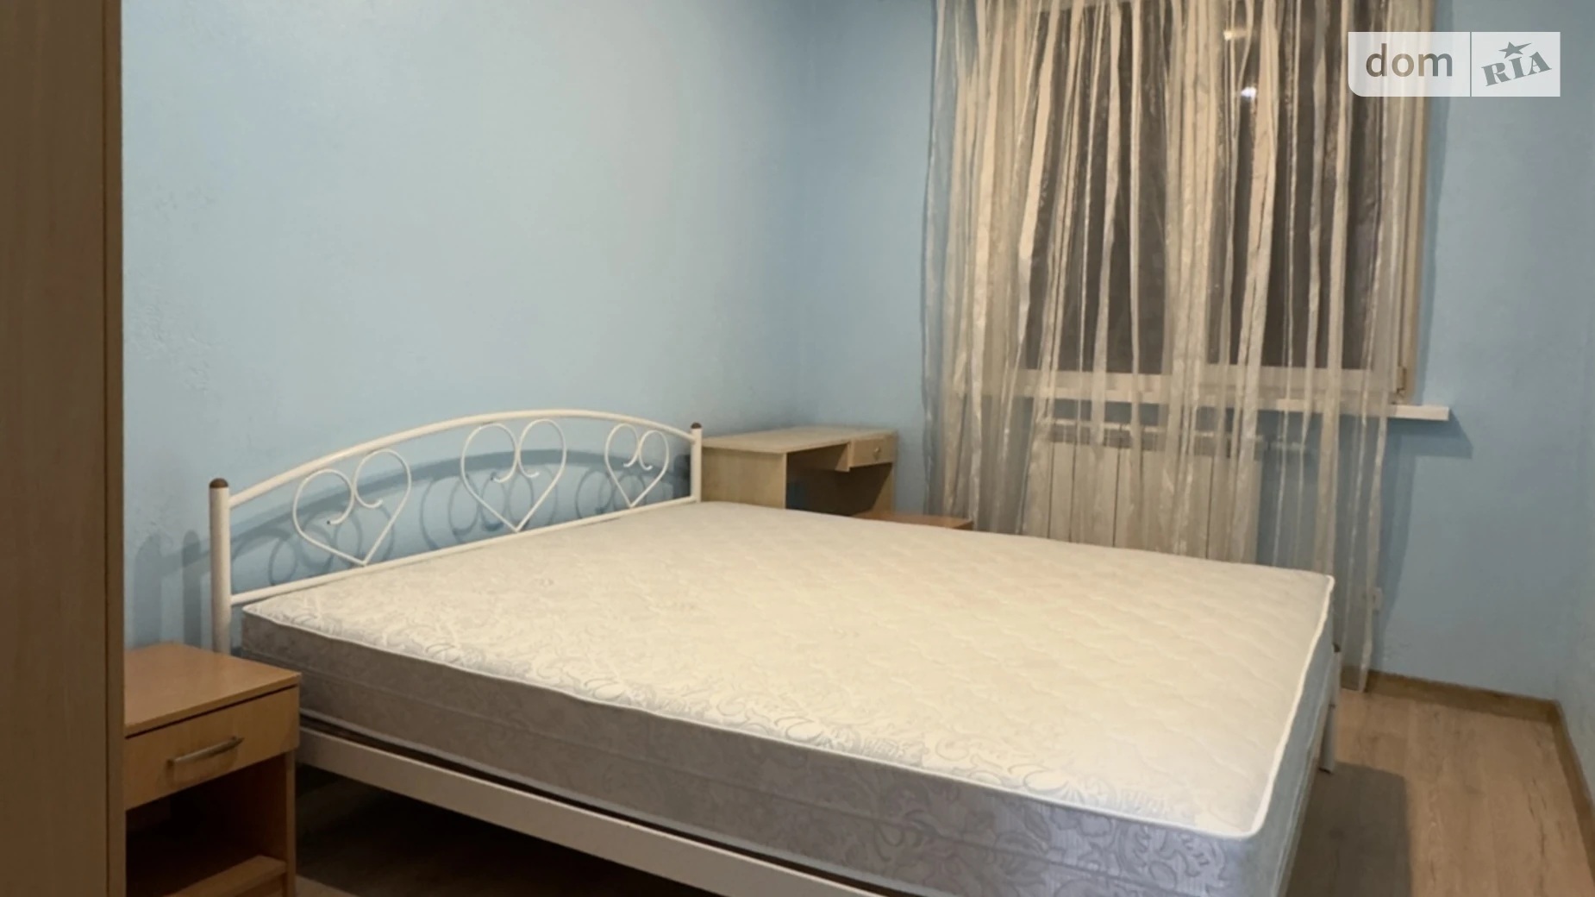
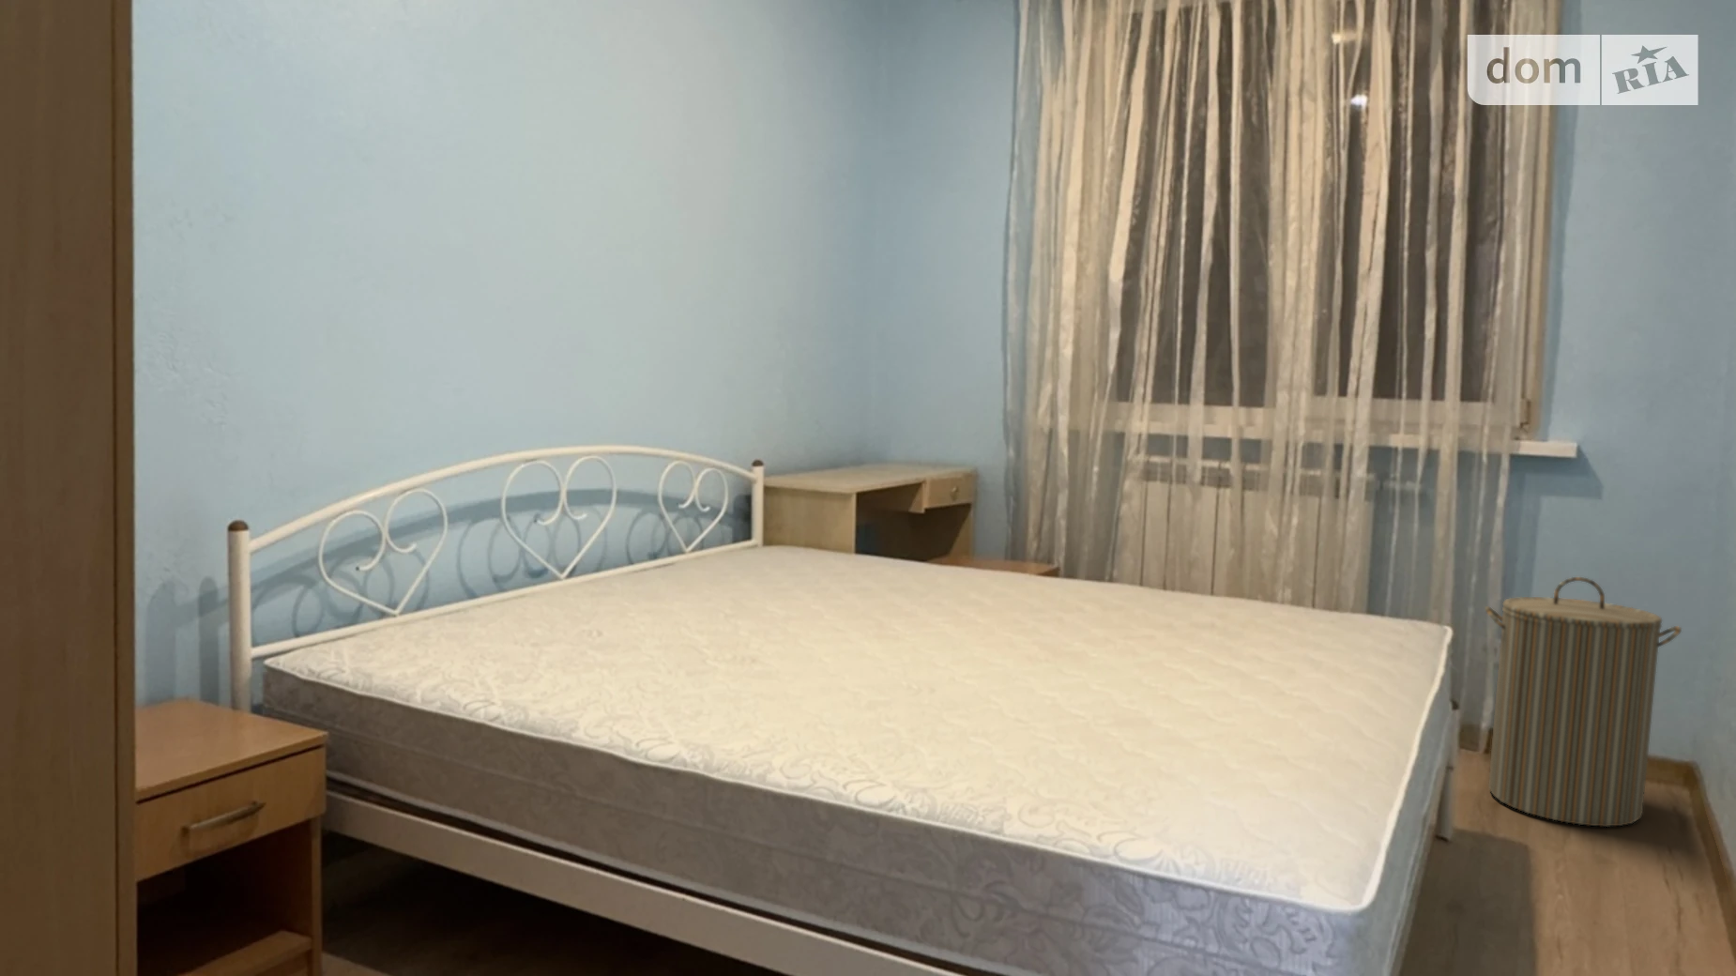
+ laundry hamper [1483,577,1682,828]
